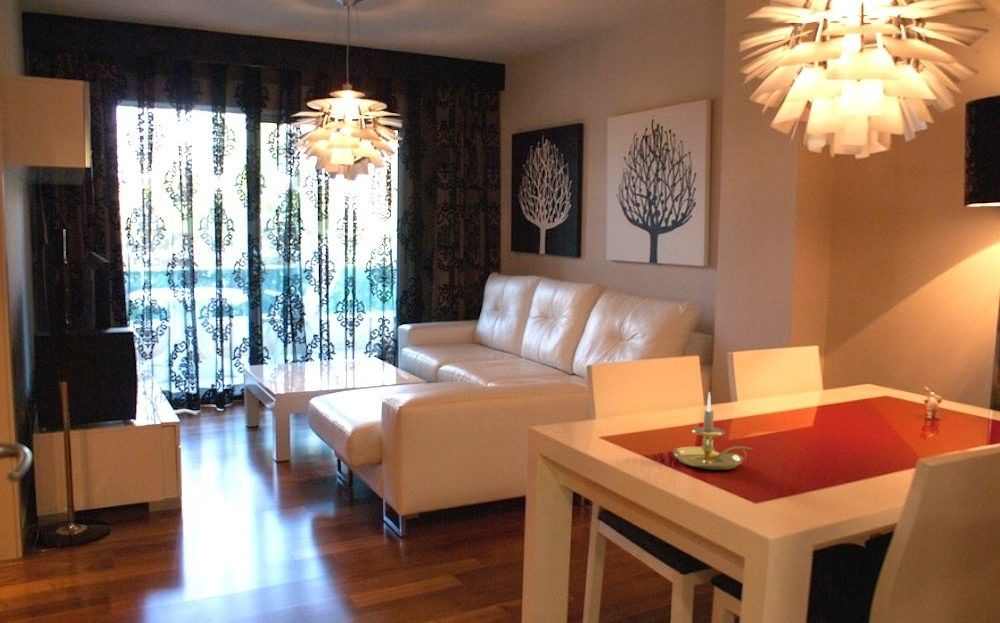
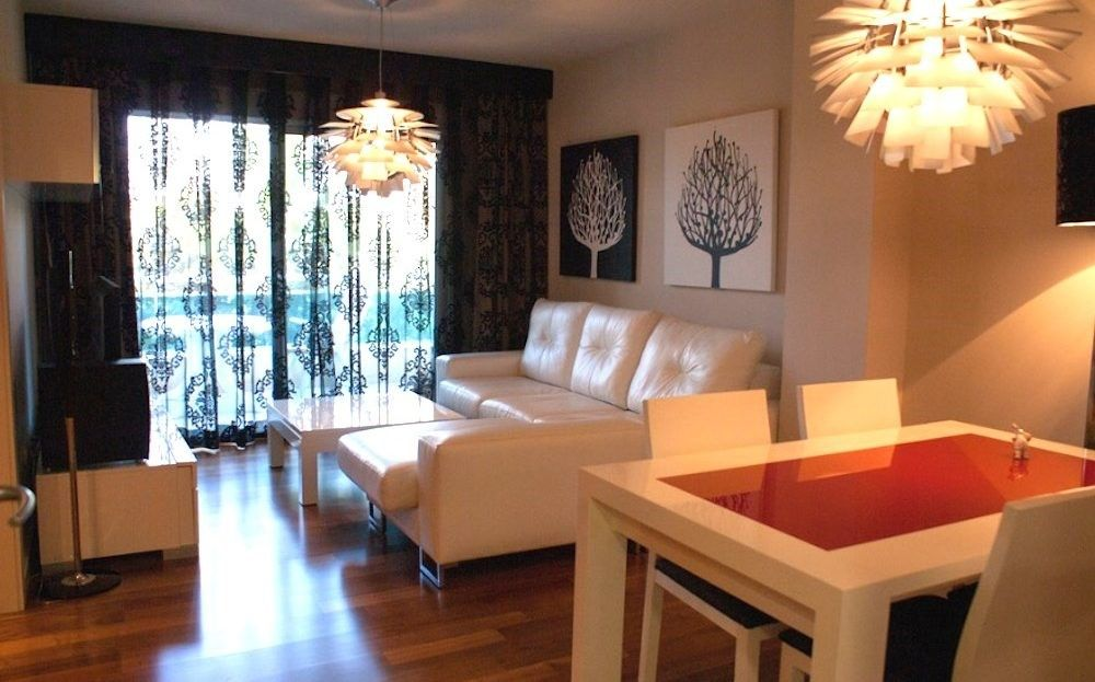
- candle holder [672,391,754,471]
